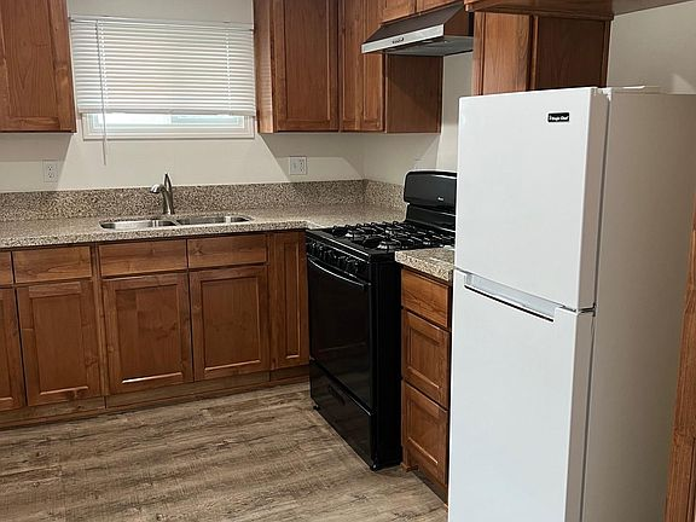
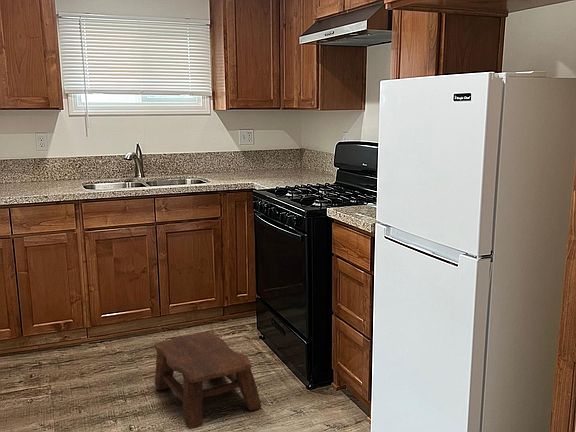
+ stool [153,331,262,430]
